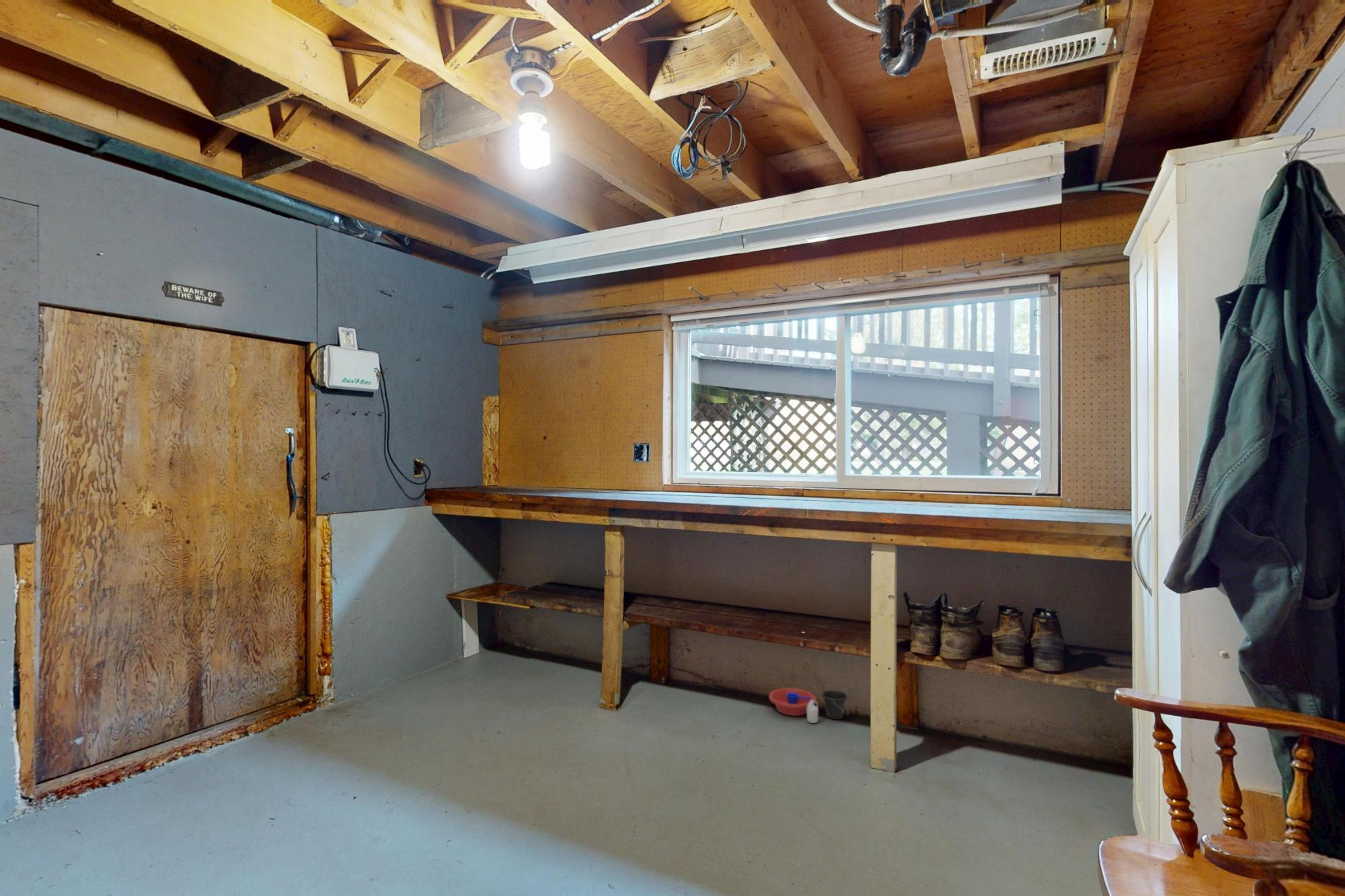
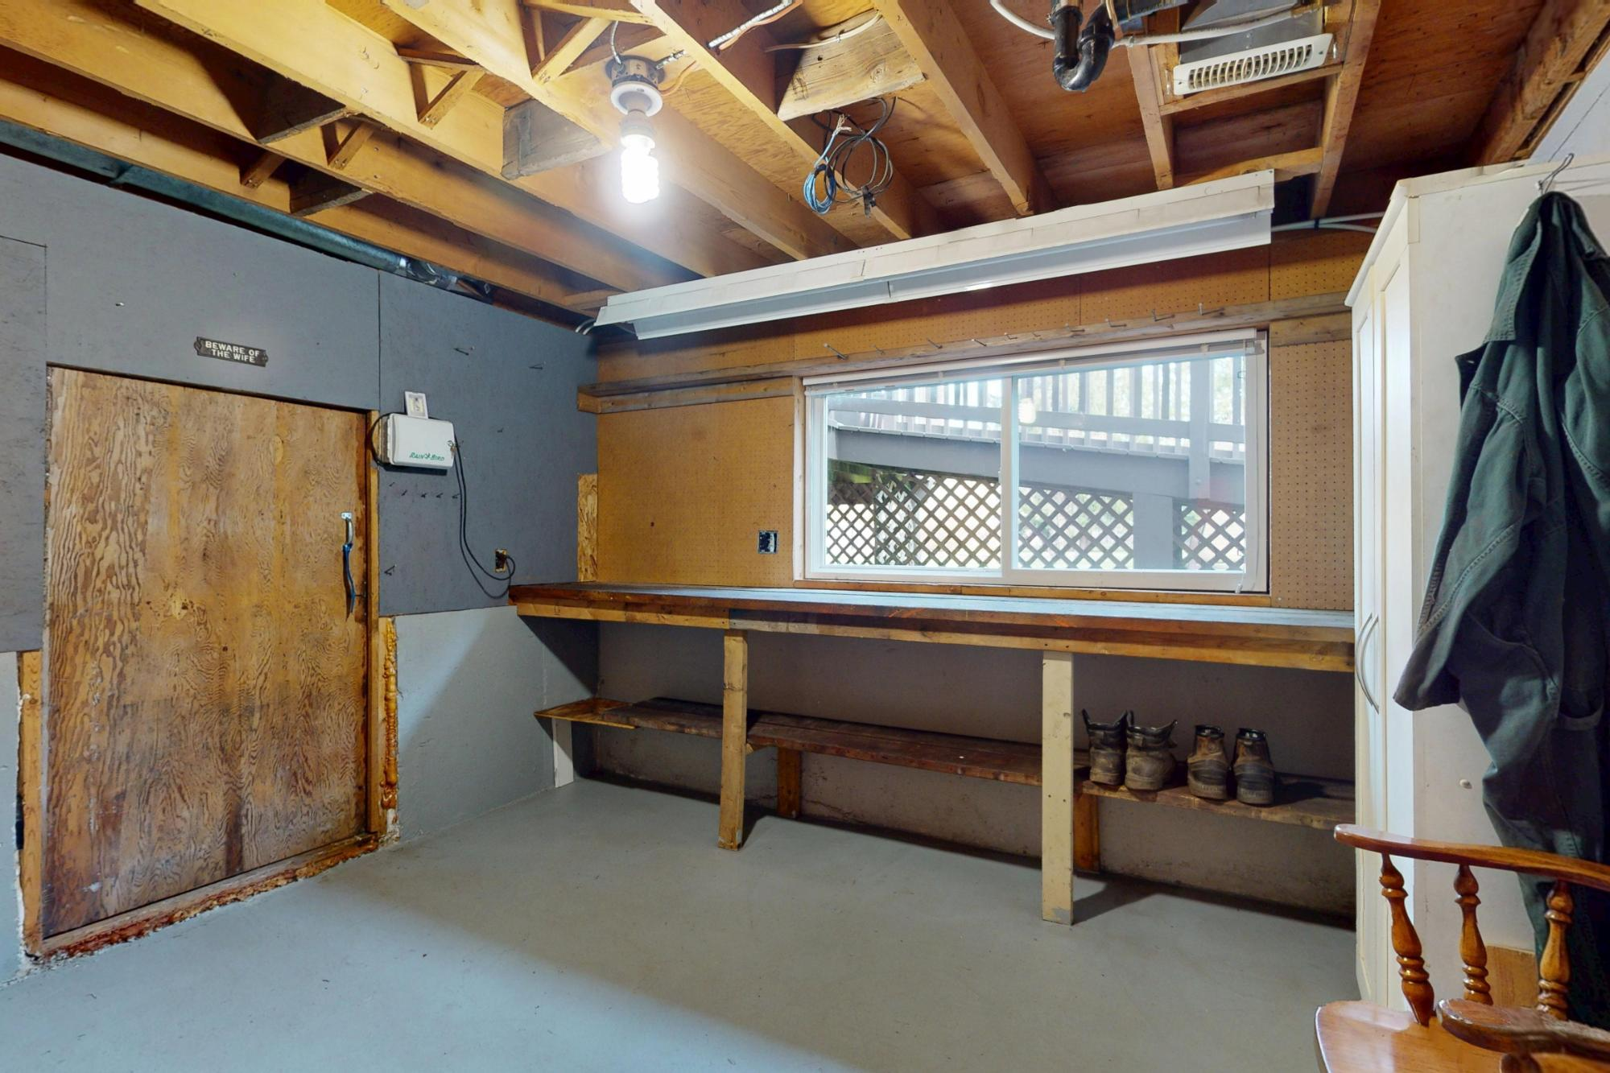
- bucket [769,688,849,724]
